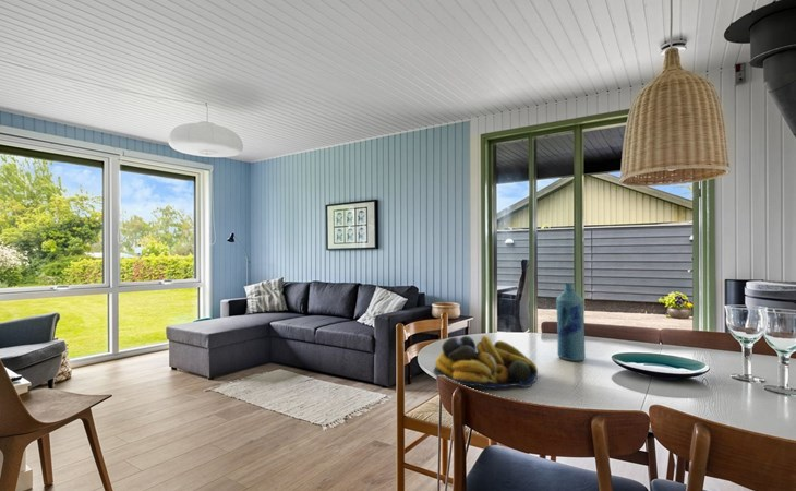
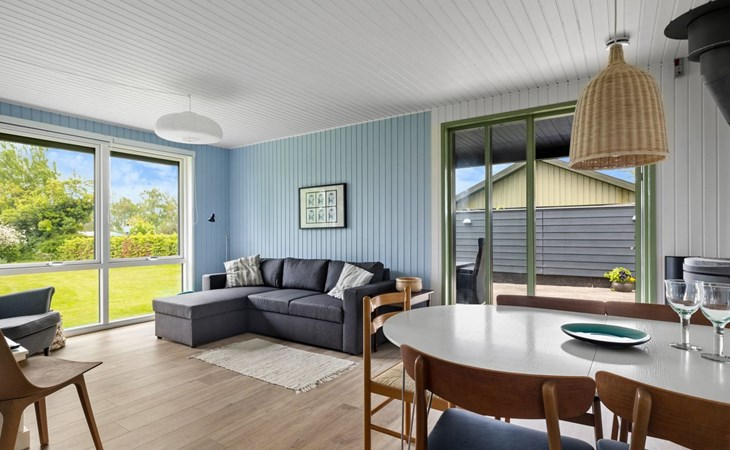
- bottle [555,283,587,362]
- fruit bowl [433,334,539,390]
